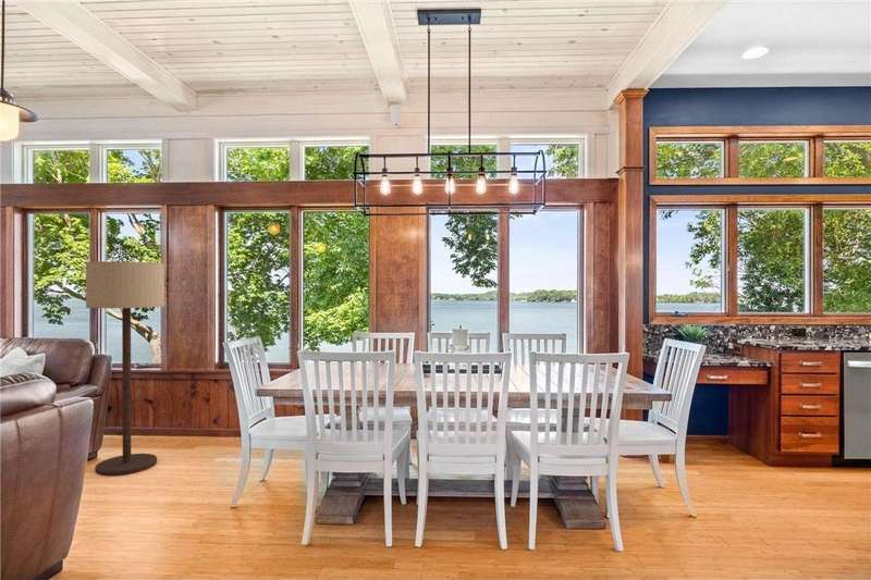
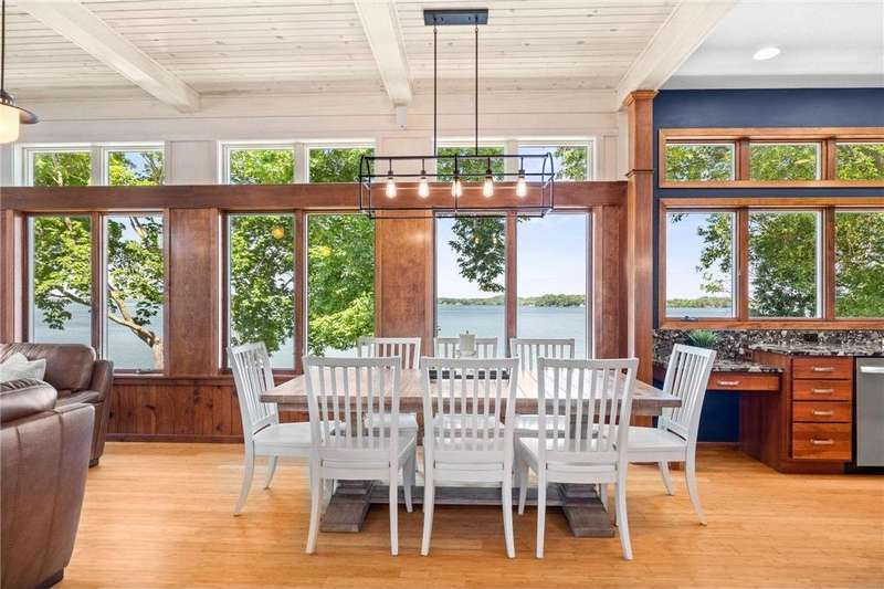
- floor lamp [85,260,165,477]
